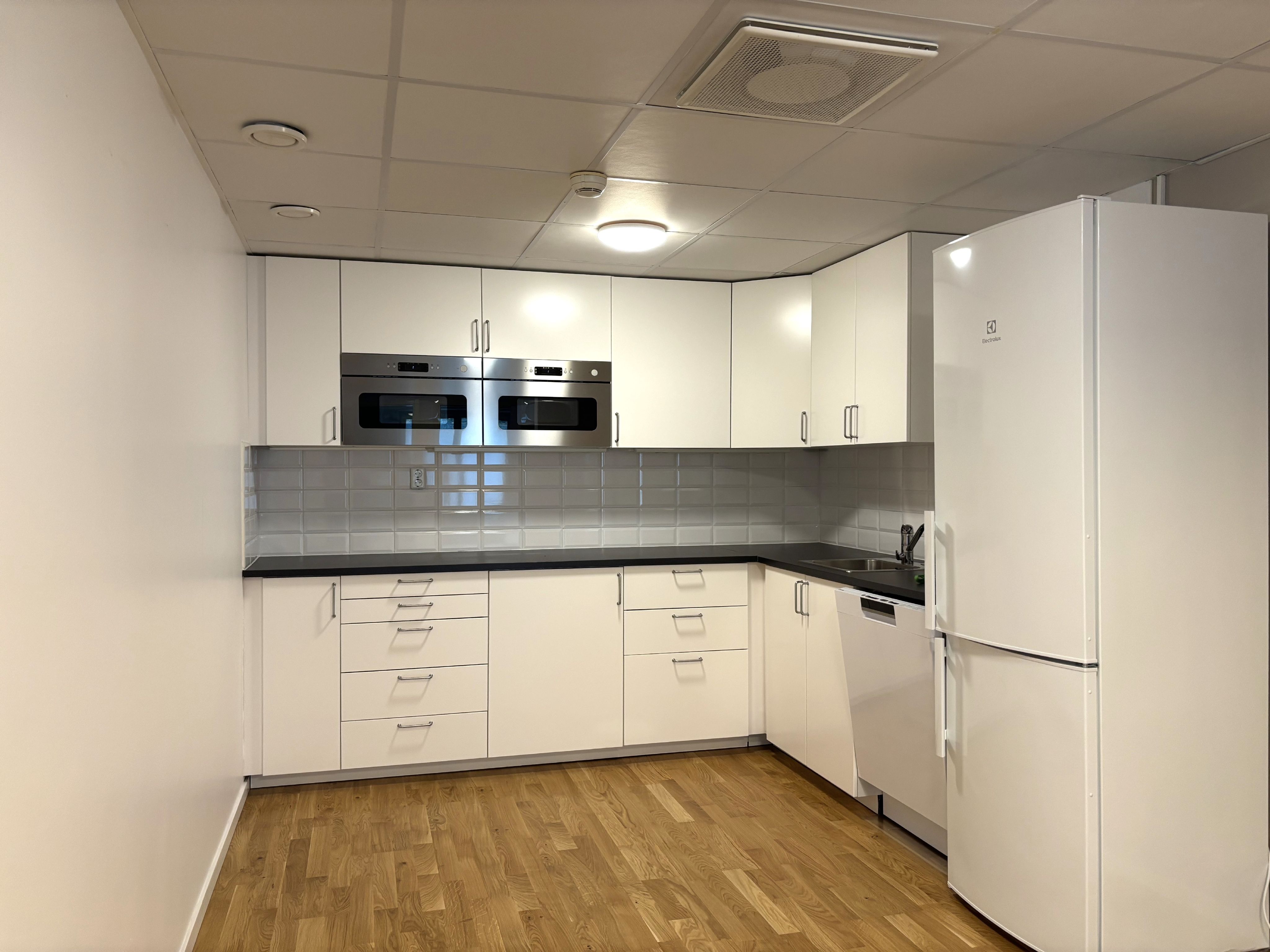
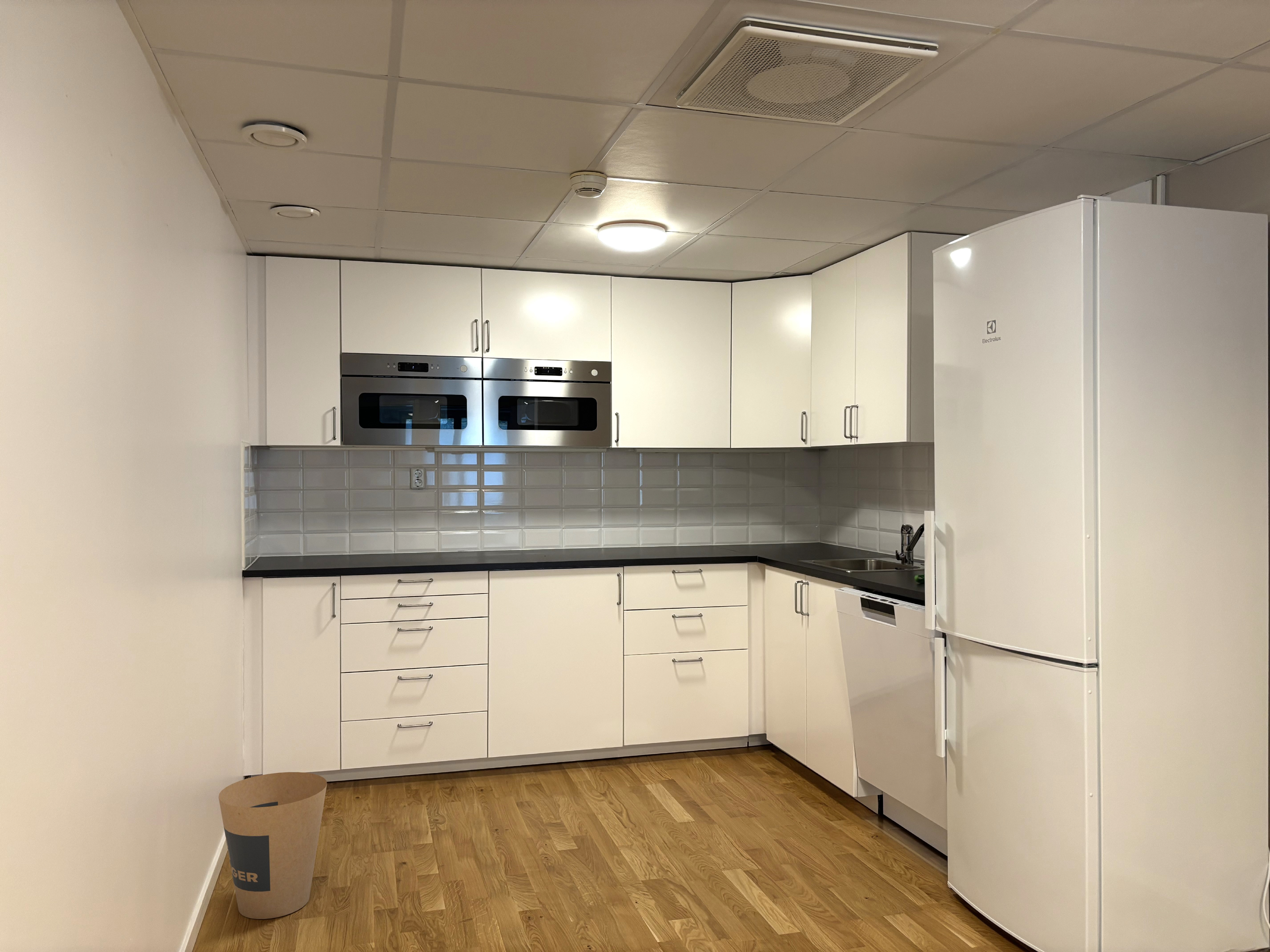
+ trash can [218,772,327,919]
